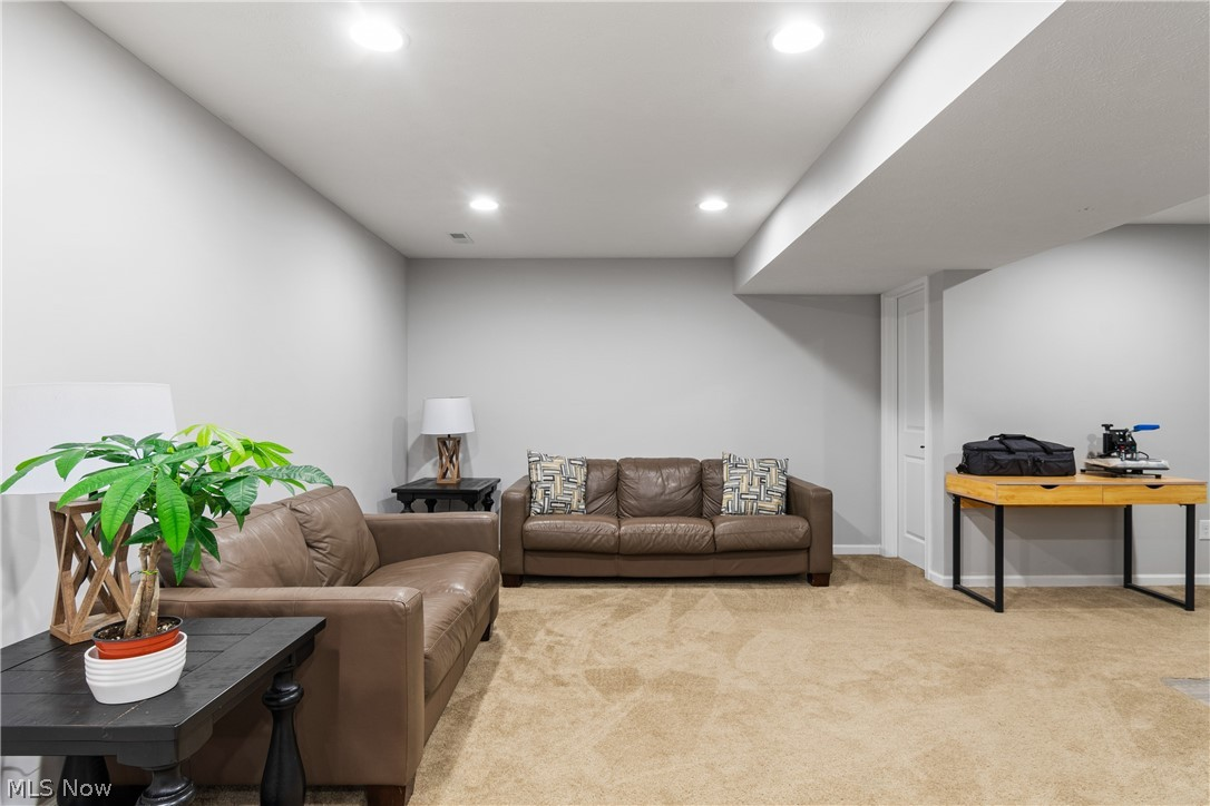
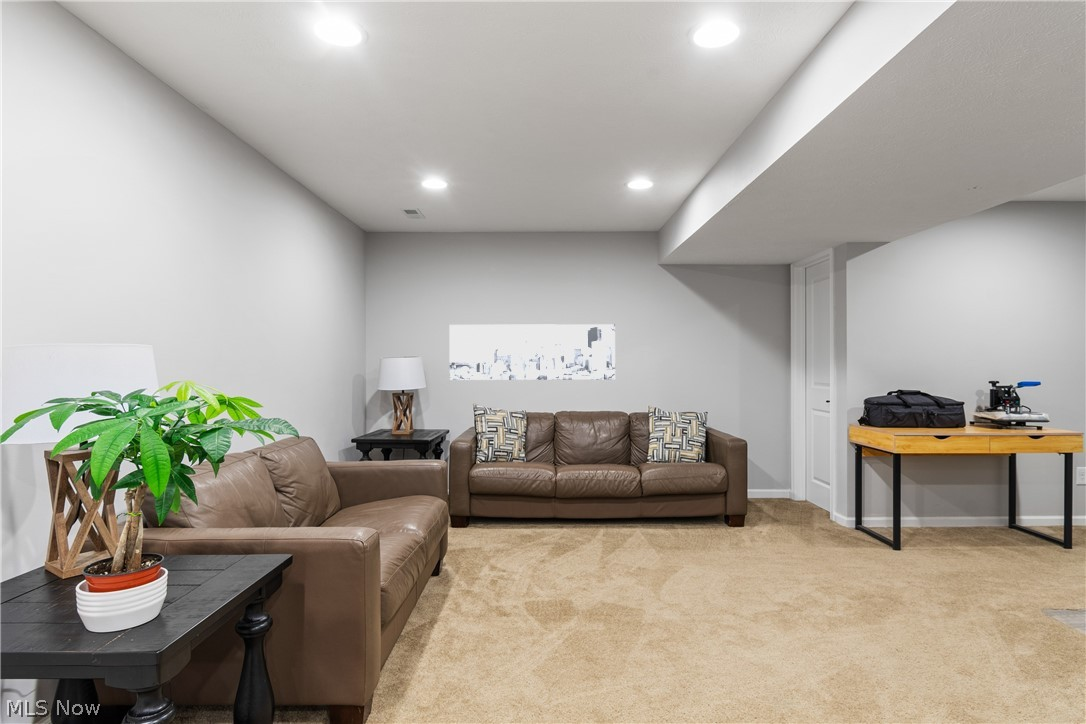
+ wall art [449,323,616,381]
